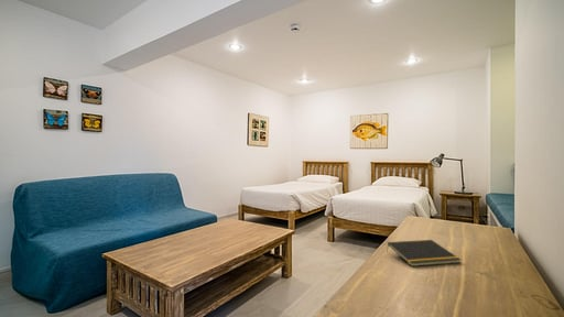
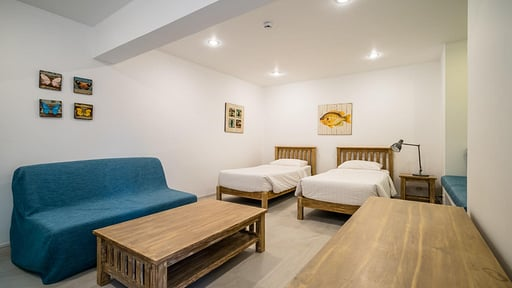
- notepad [386,239,462,267]
